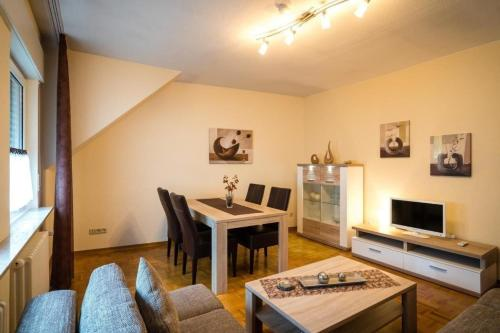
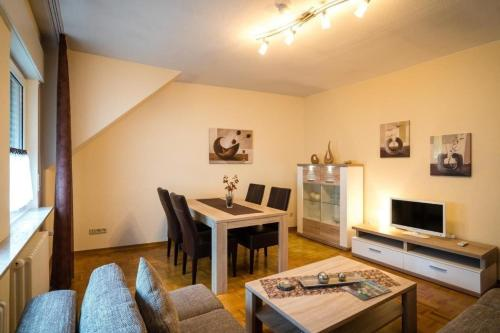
+ magazine [340,279,393,301]
